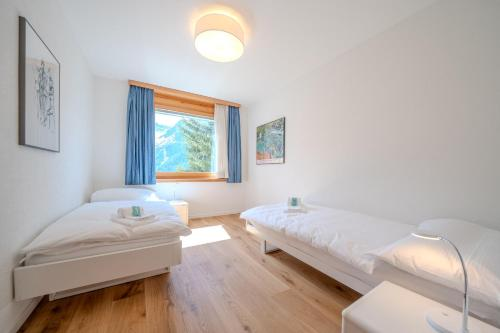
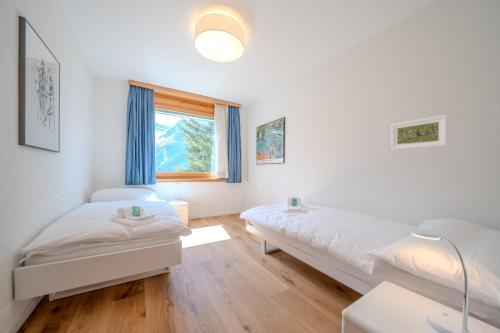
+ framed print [390,114,449,151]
